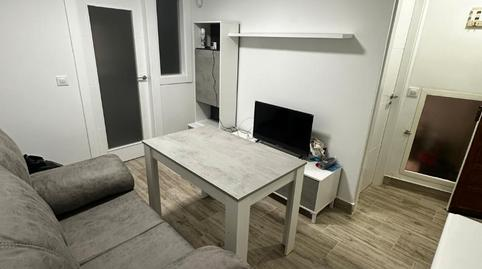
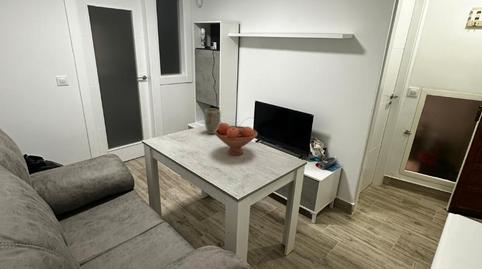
+ fruit bowl [214,122,258,157]
+ plant pot [204,108,222,135]
